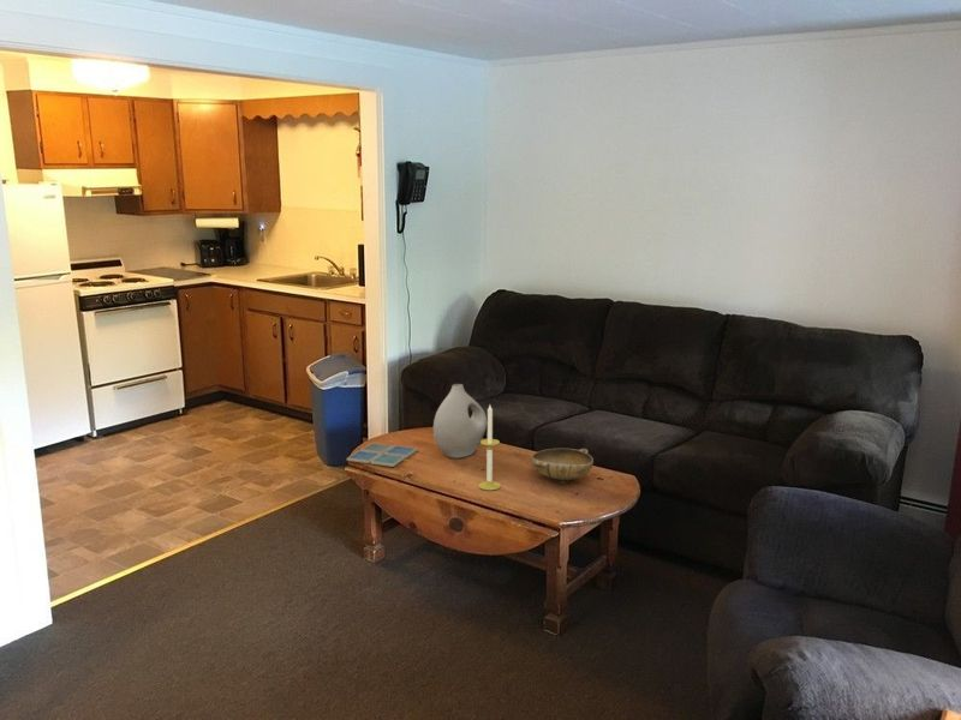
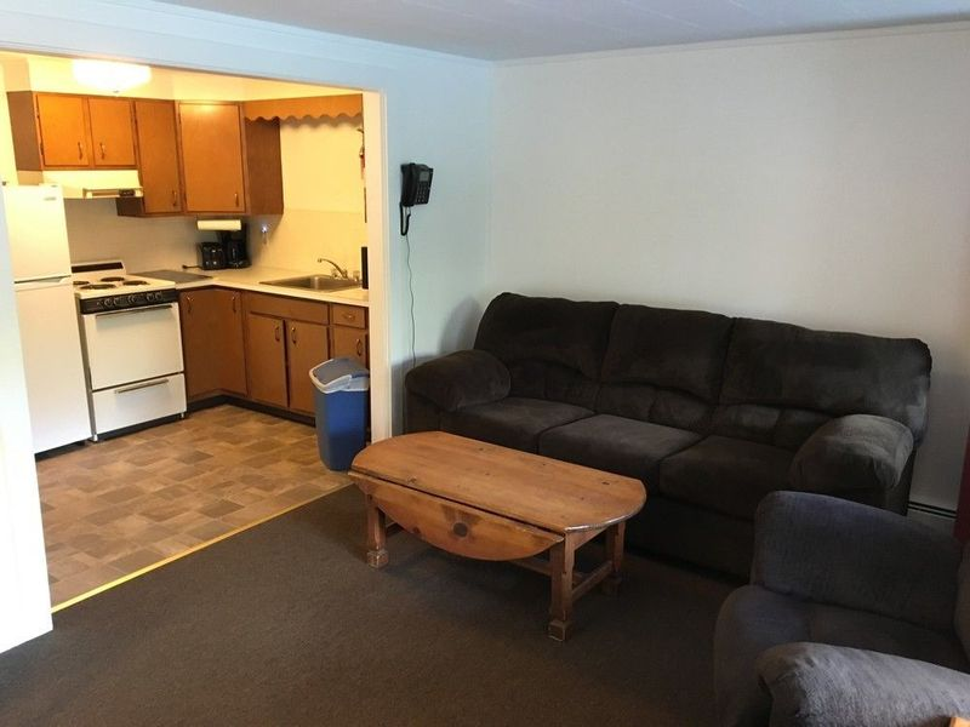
- candle [477,404,502,491]
- drink coaster [346,442,418,468]
- vase [432,383,488,460]
- bowl [530,448,595,484]
